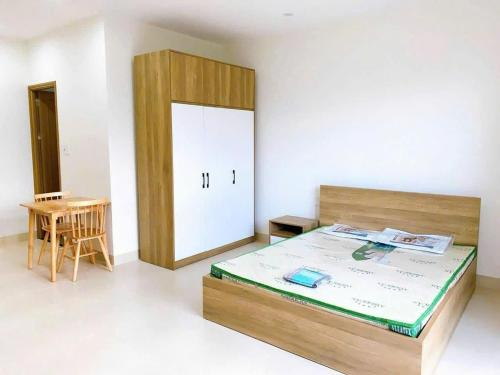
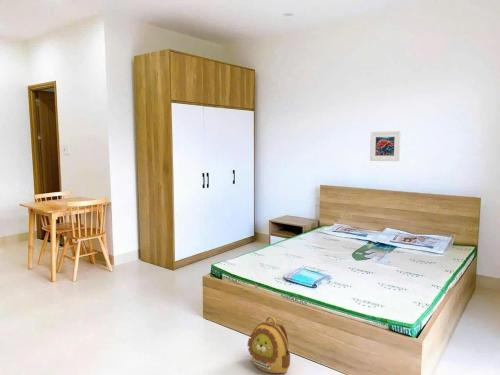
+ backpack [247,315,291,374]
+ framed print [369,130,402,162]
